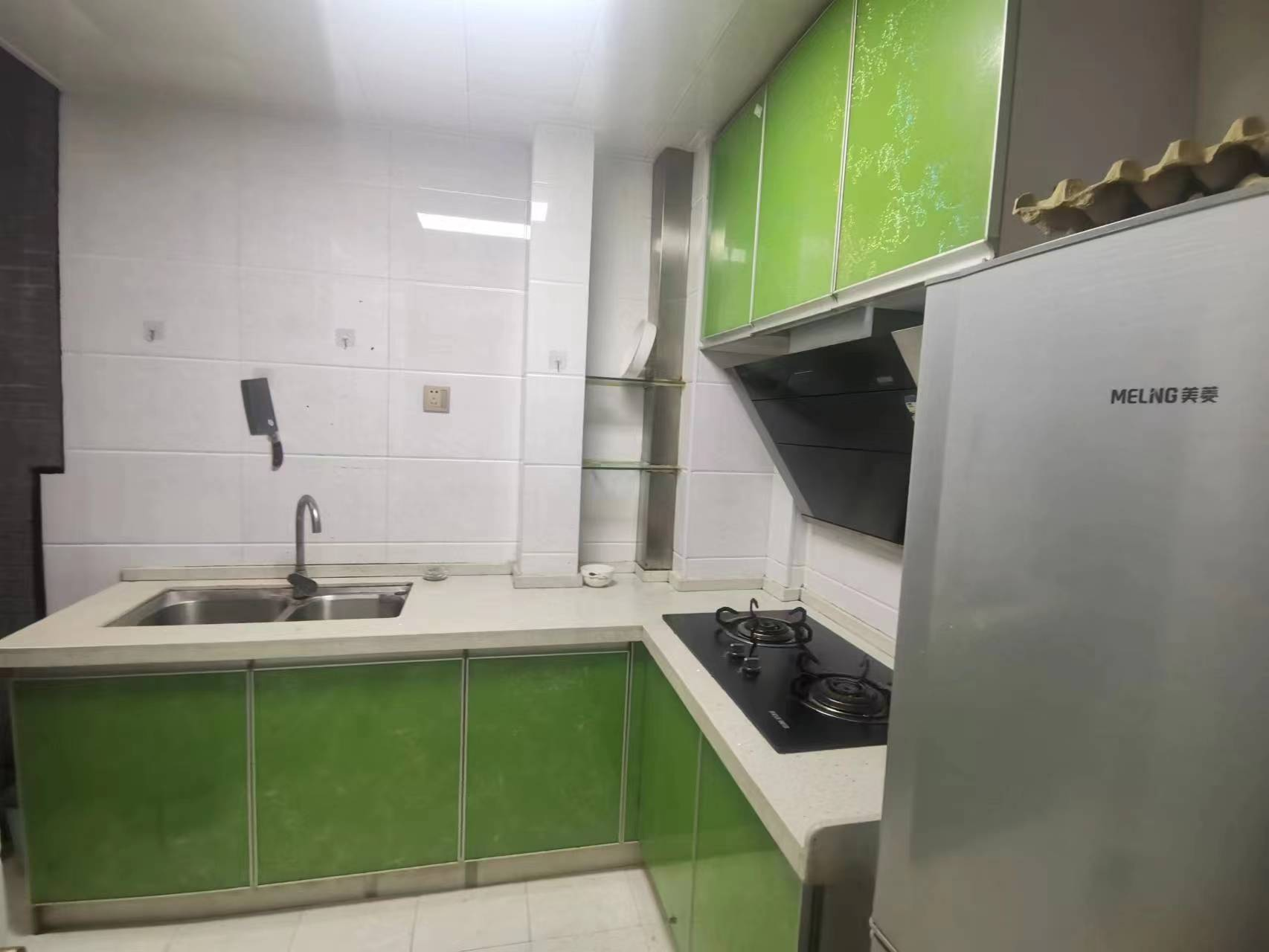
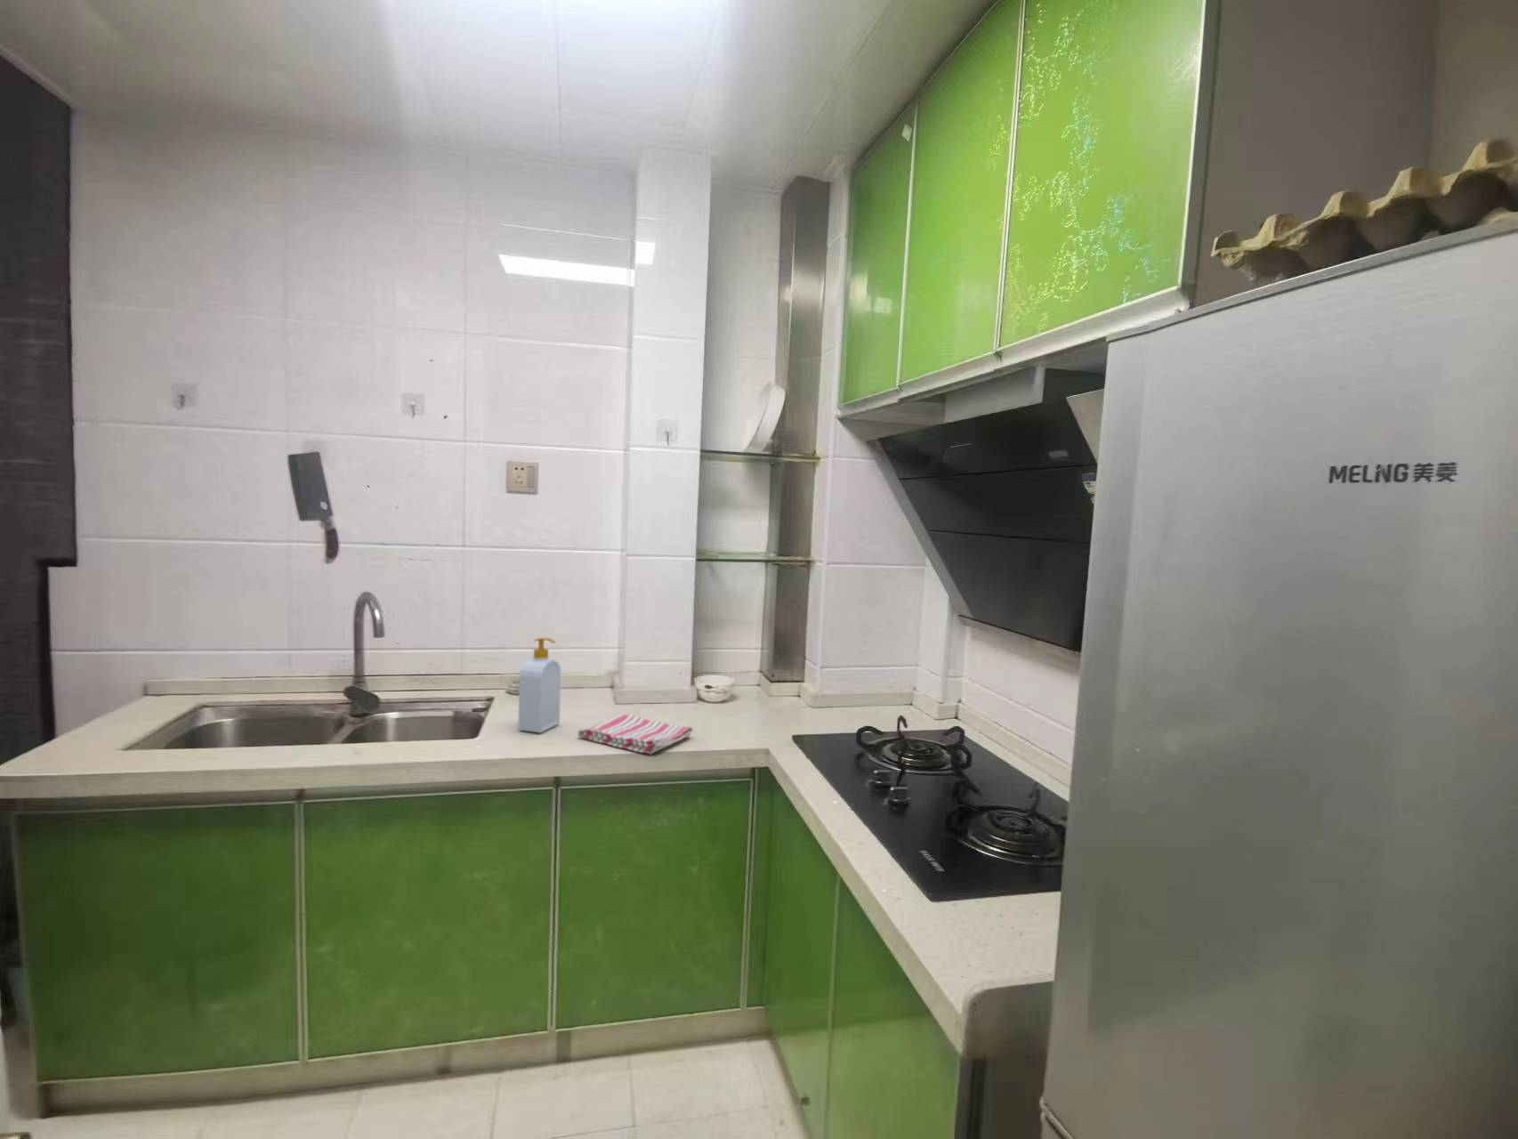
+ soap bottle [518,636,561,735]
+ dish towel [577,713,694,755]
